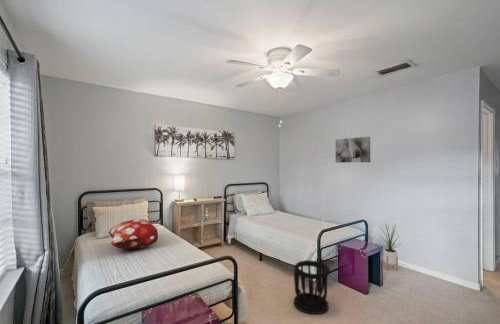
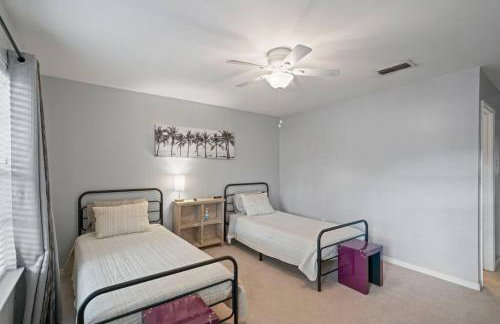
- wall art [335,136,371,163]
- wastebasket [293,259,331,315]
- decorative pillow [107,218,159,250]
- house plant [379,222,405,271]
